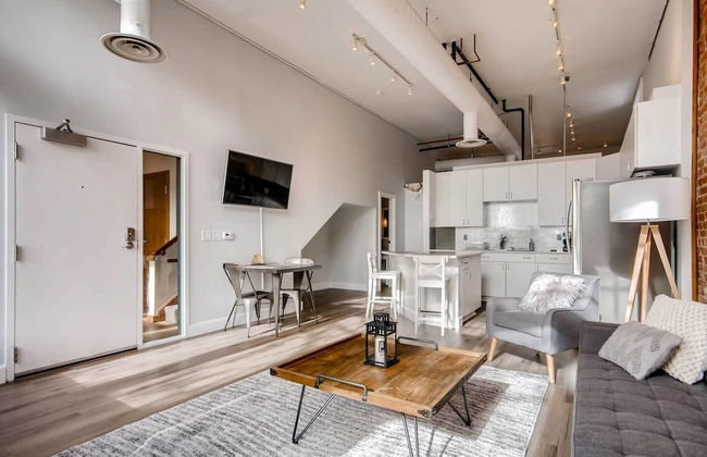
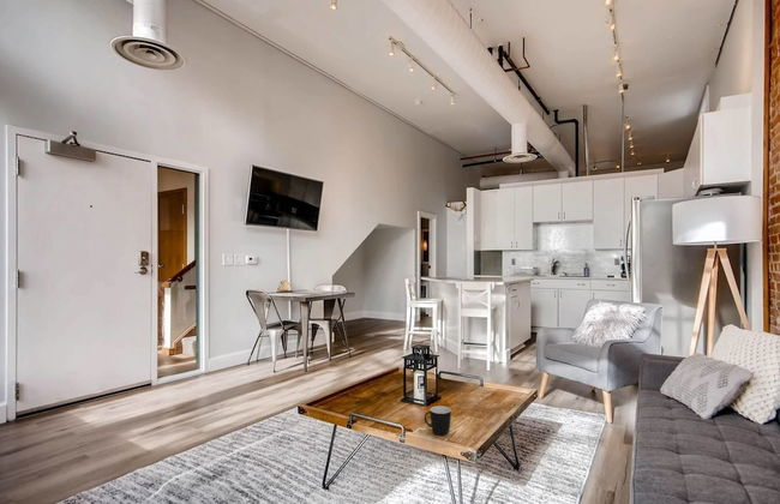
+ mug [424,404,452,437]
